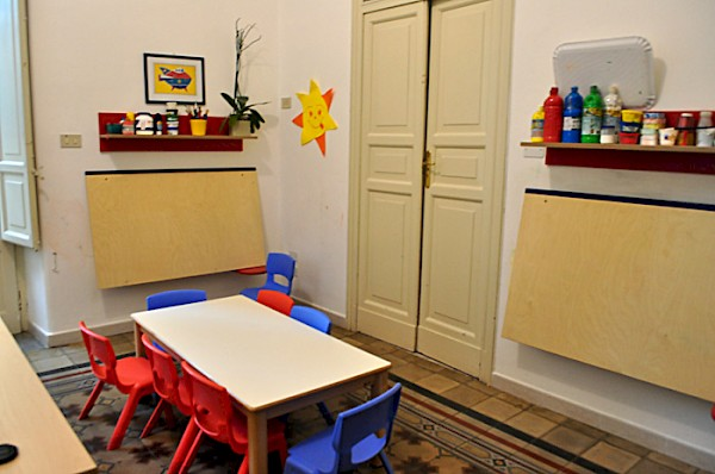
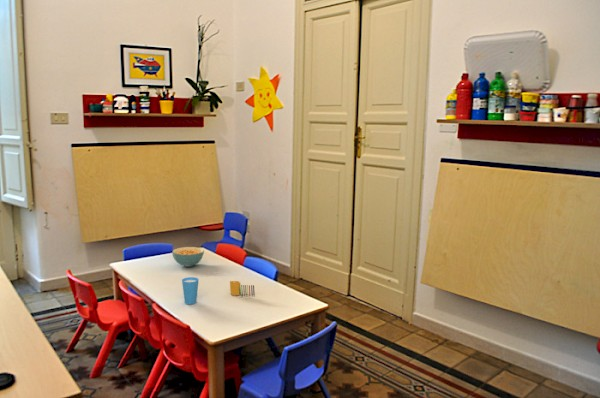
+ cereal bowl [171,246,205,268]
+ cup [181,276,200,305]
+ crayon [229,280,256,298]
